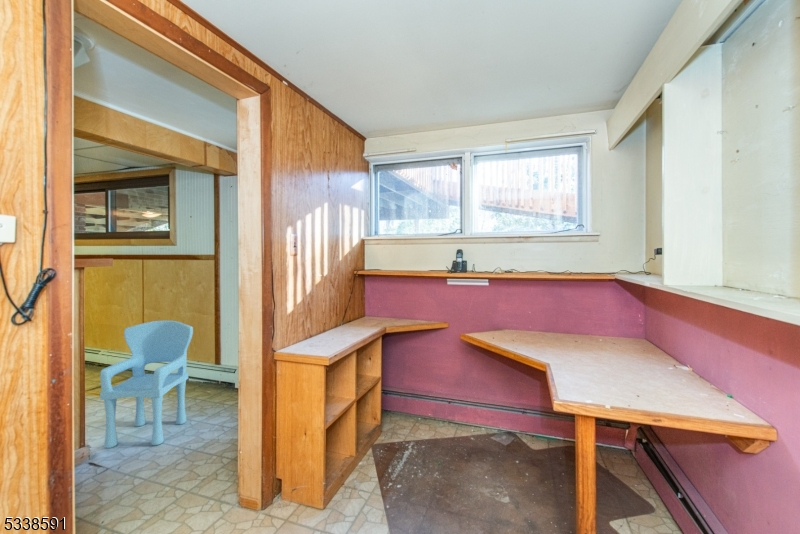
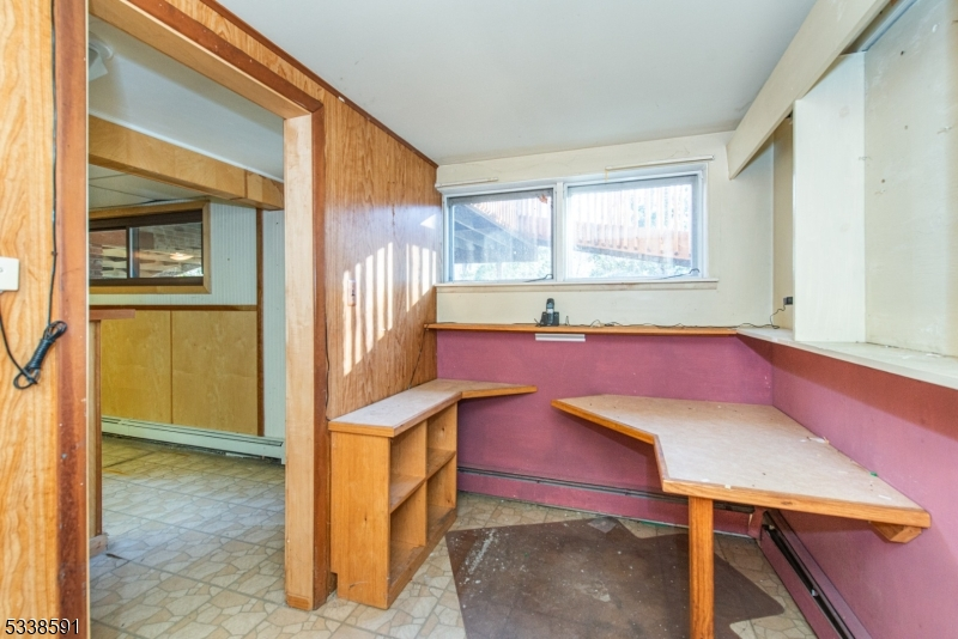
- armchair [99,320,194,449]
